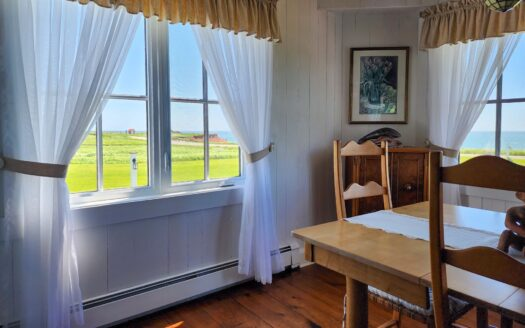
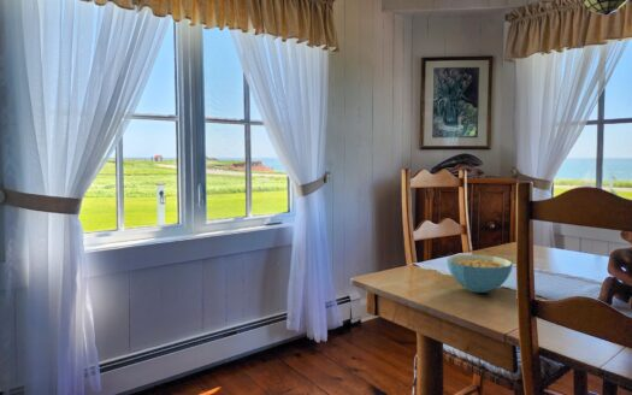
+ cereal bowl [445,254,514,294]
